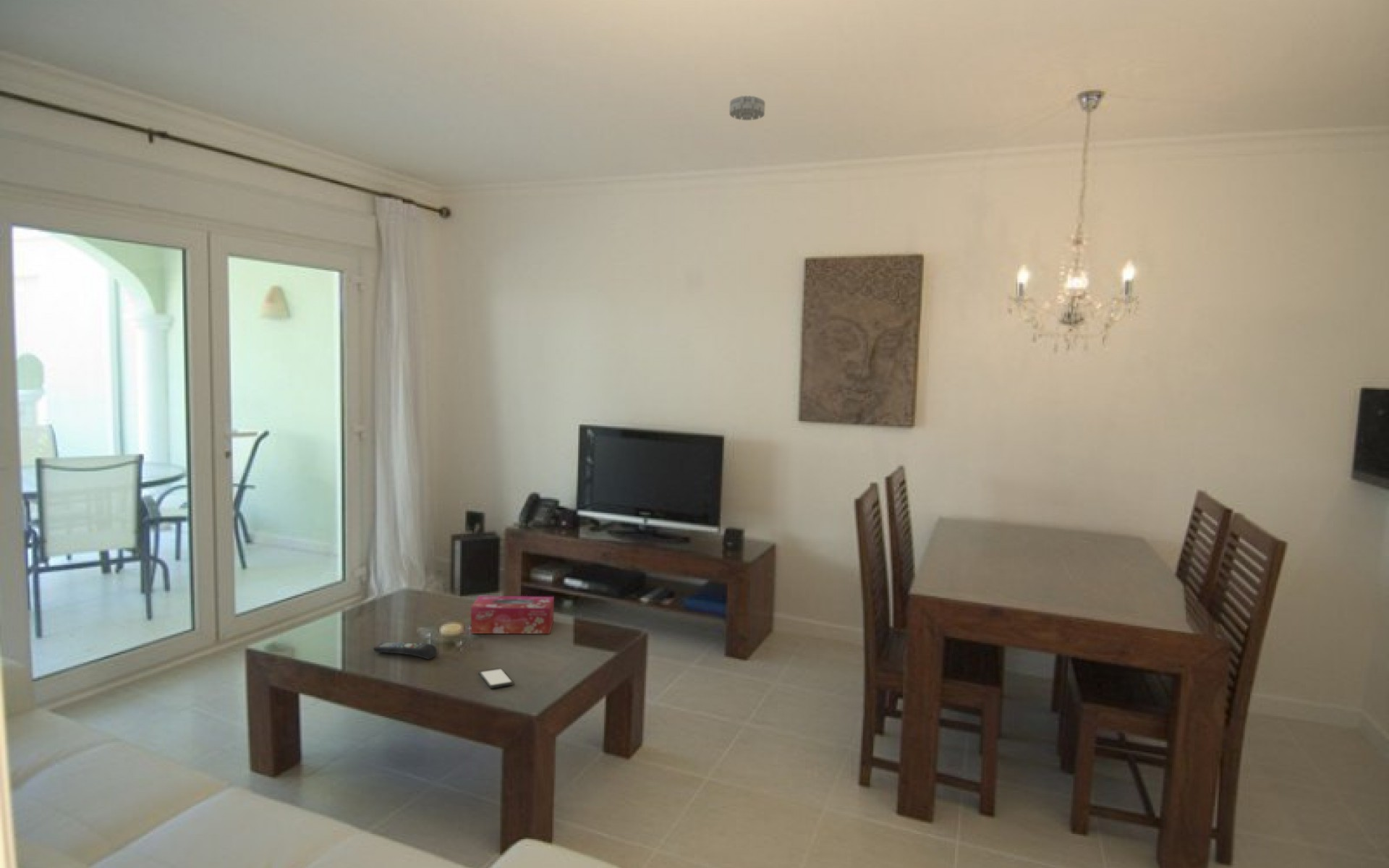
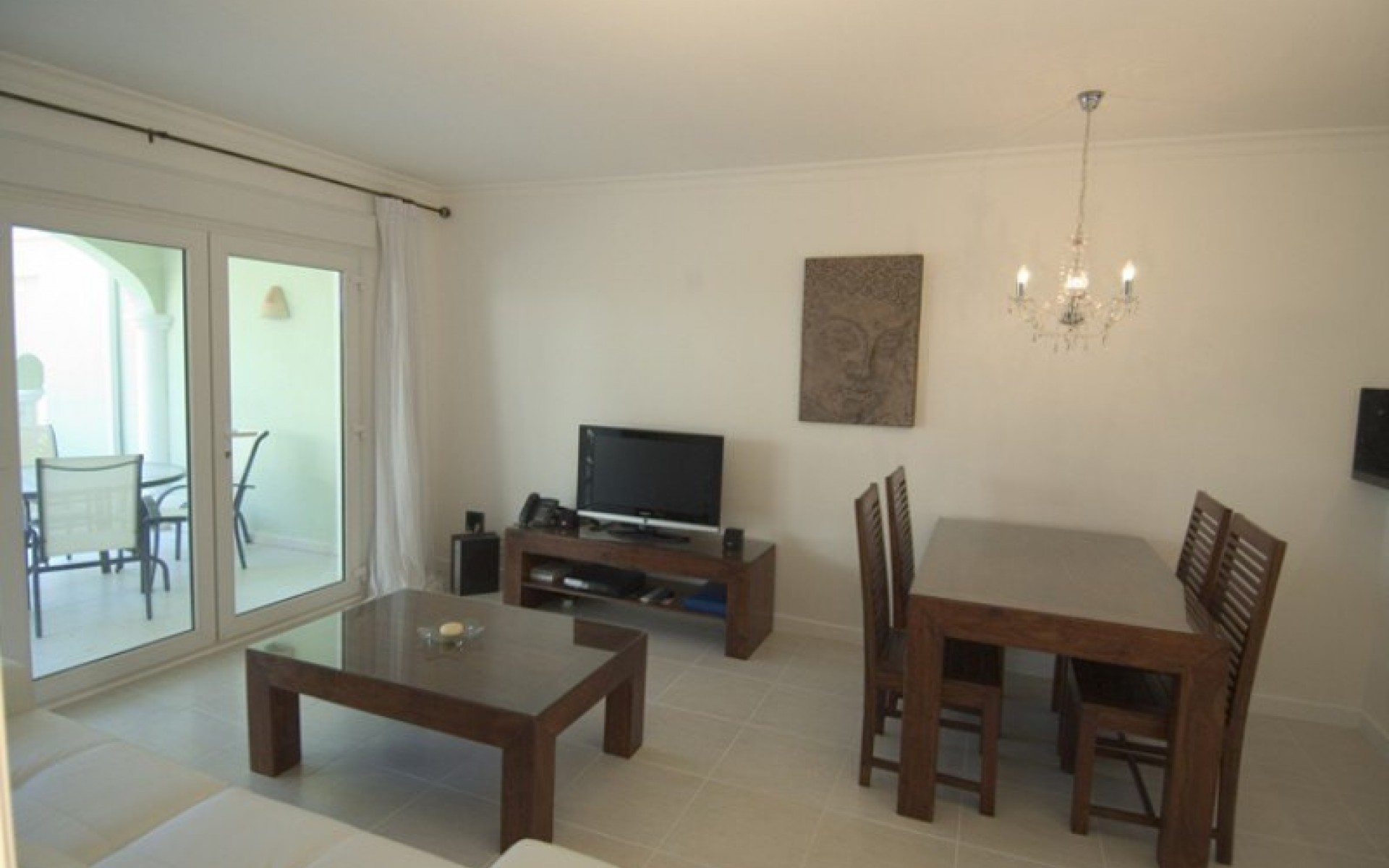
- smoke detector [729,95,766,121]
- smartphone [478,667,514,689]
- tissue box [470,595,555,634]
- remote control [373,642,438,660]
